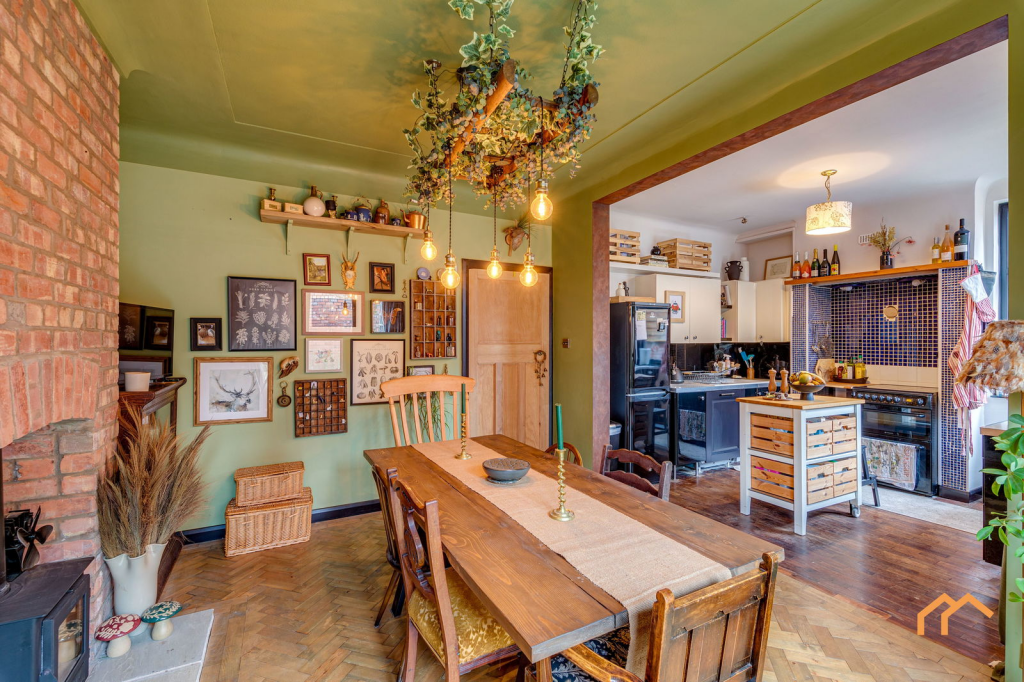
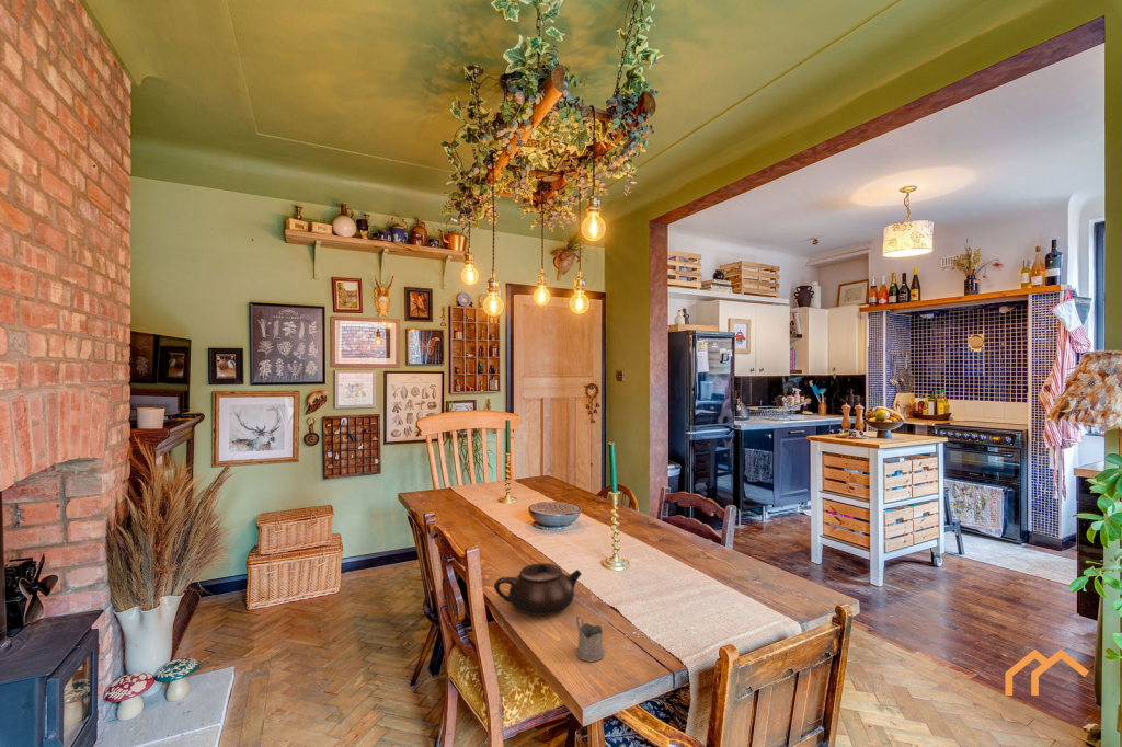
+ teapot [493,562,583,617]
+ tea glass holder [575,614,606,663]
